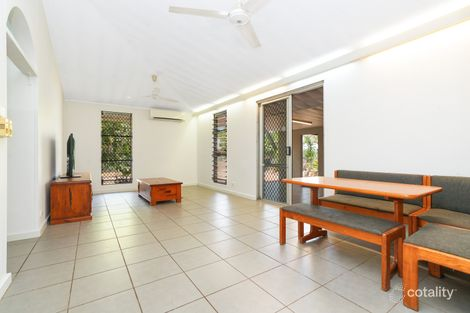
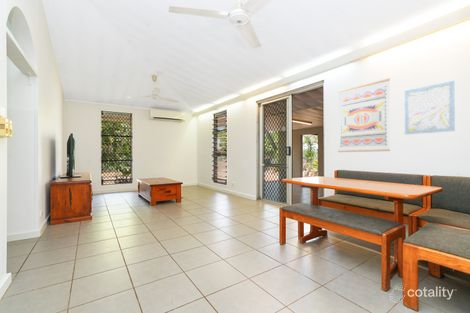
+ wall art [404,80,456,135]
+ wall art [337,78,391,153]
